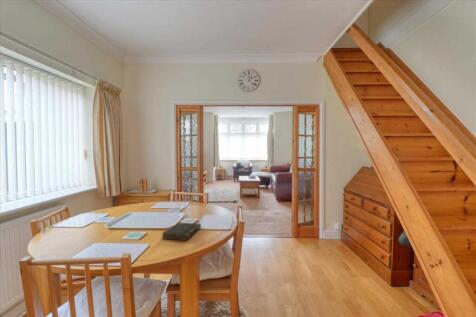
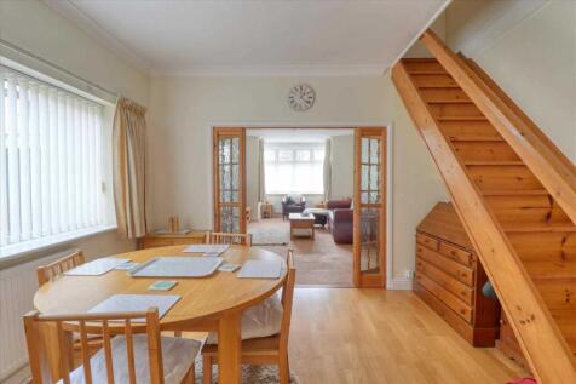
- bible [161,221,202,241]
